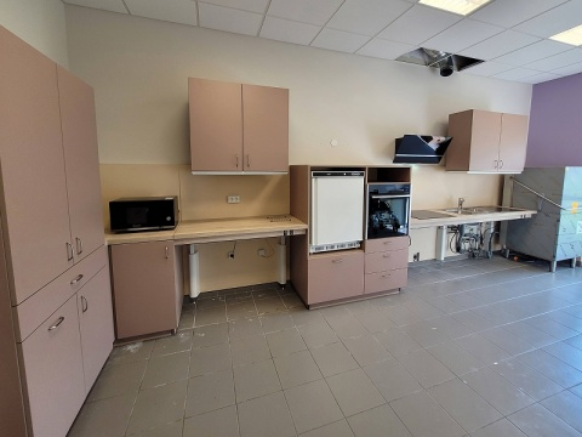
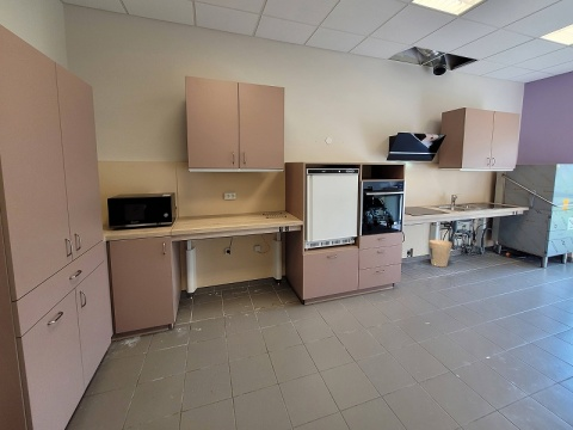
+ trash can [427,239,454,268]
